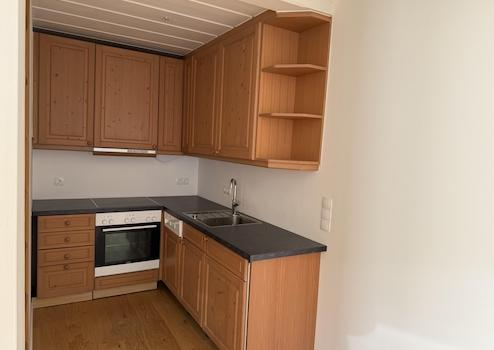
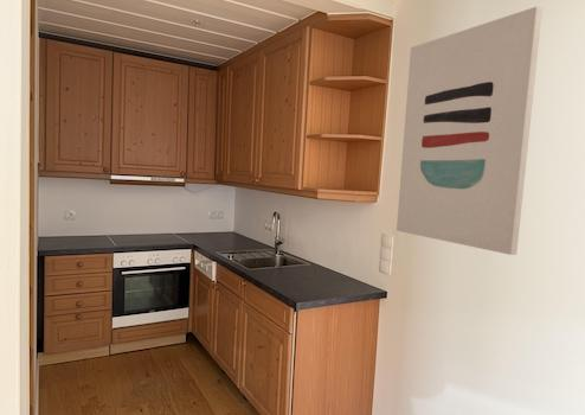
+ wall art [396,6,544,256]
